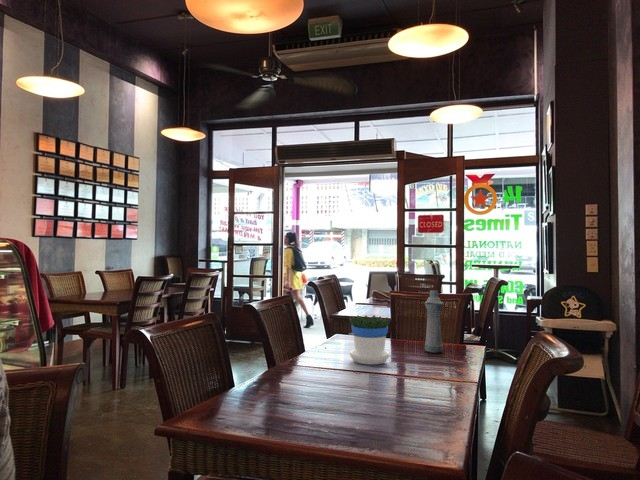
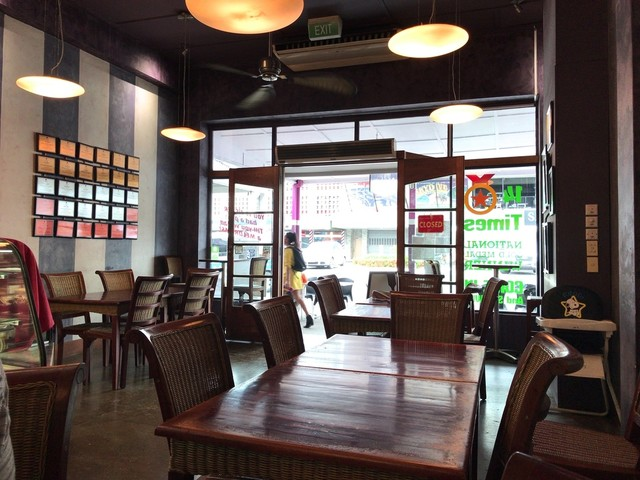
- flowerpot [348,314,392,365]
- bottle [423,289,444,354]
